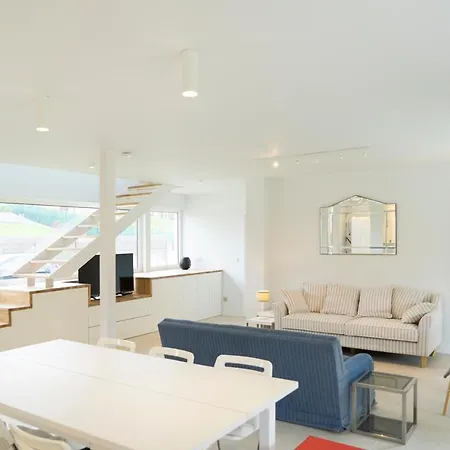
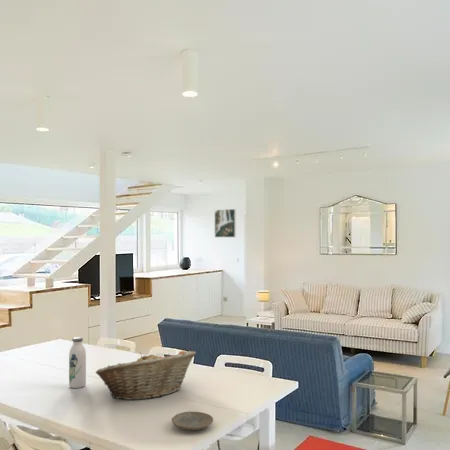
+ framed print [214,208,237,238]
+ water bottle [68,336,87,389]
+ fruit basket [95,350,197,401]
+ plate [171,411,214,431]
